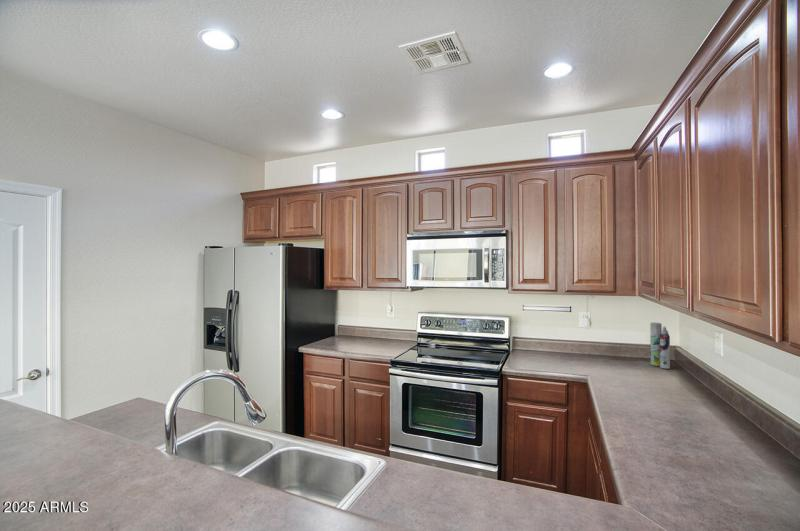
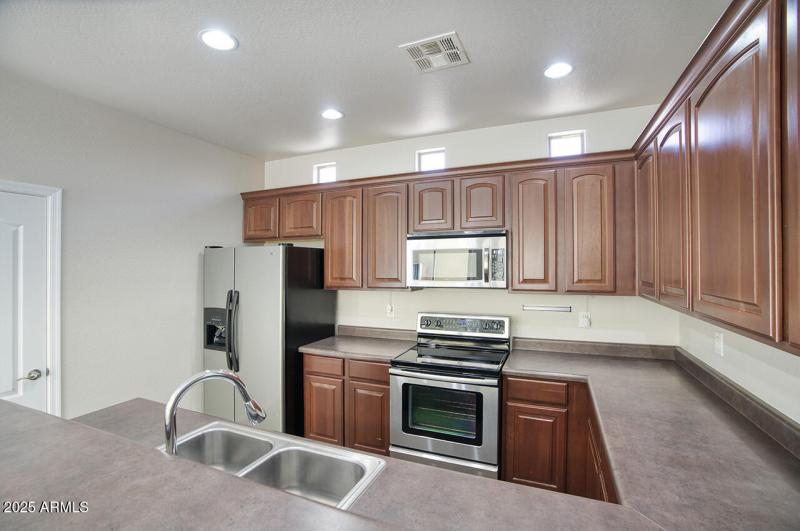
- aerosol can [649,322,671,370]
